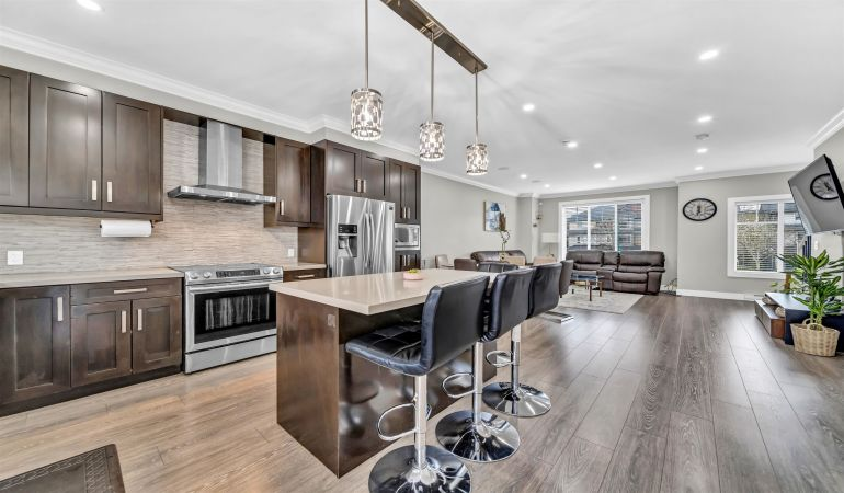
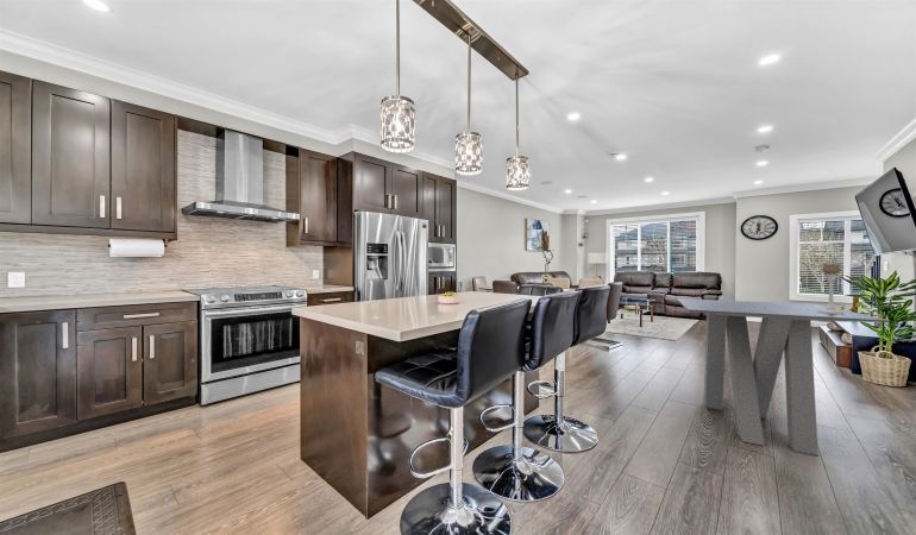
+ candle holder [817,263,846,314]
+ dining table [676,297,892,457]
